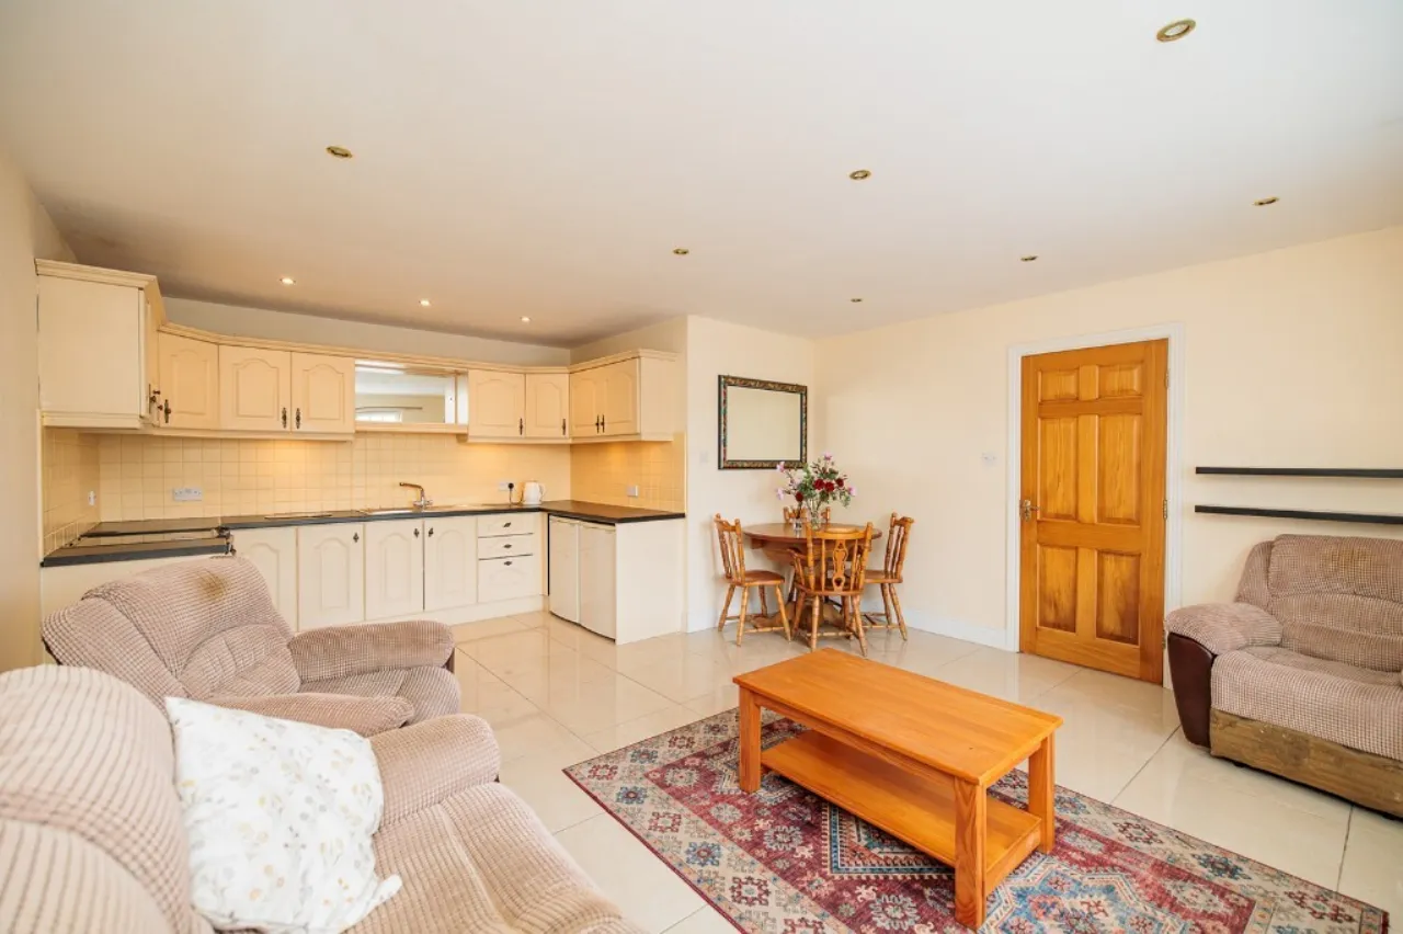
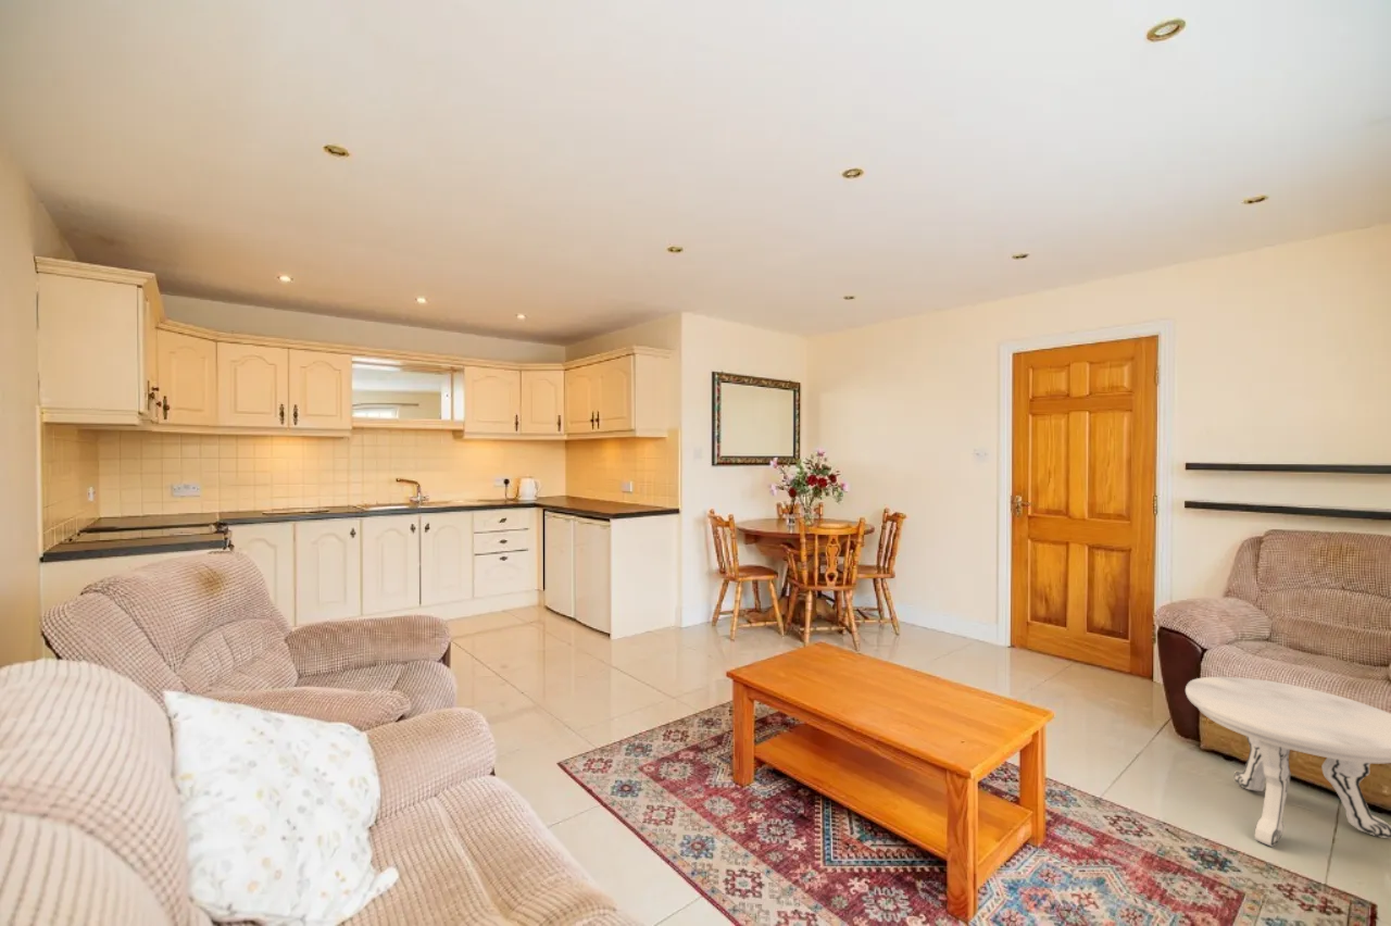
+ side table [1185,676,1391,848]
